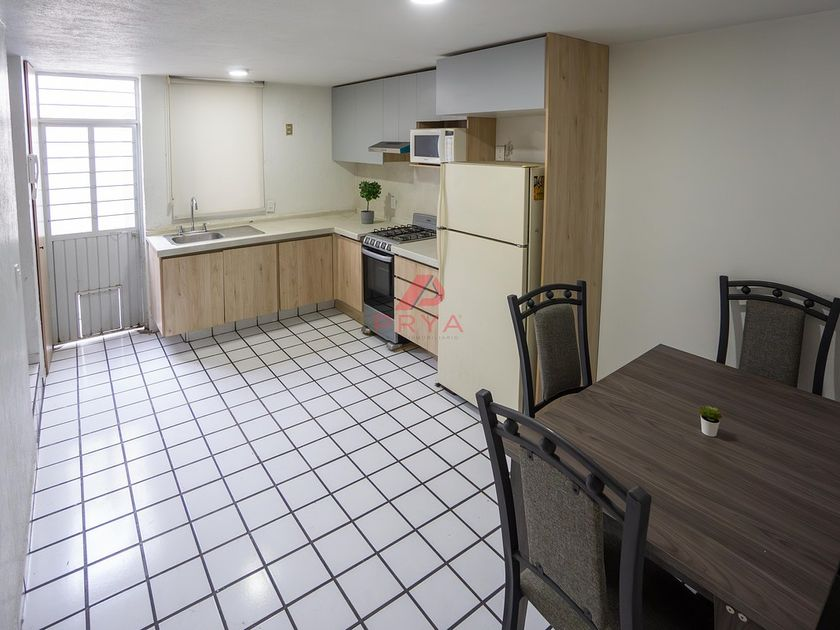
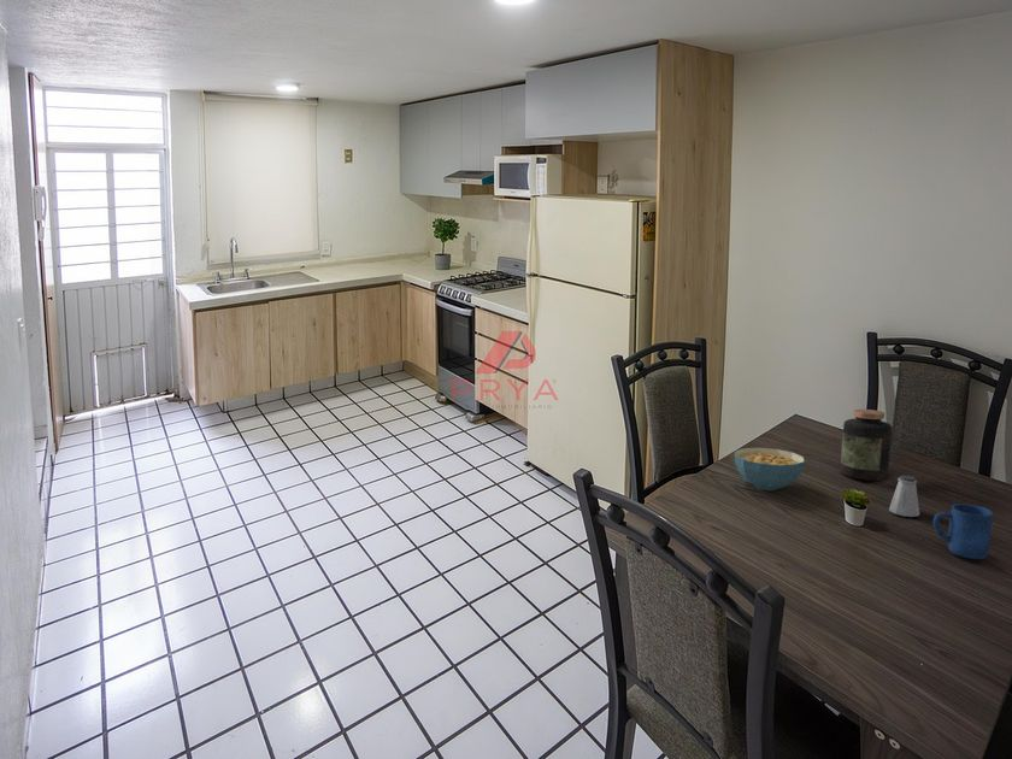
+ jar [839,408,894,482]
+ mug [932,502,994,560]
+ saltshaker [888,475,920,518]
+ cereal bowl [734,447,806,492]
